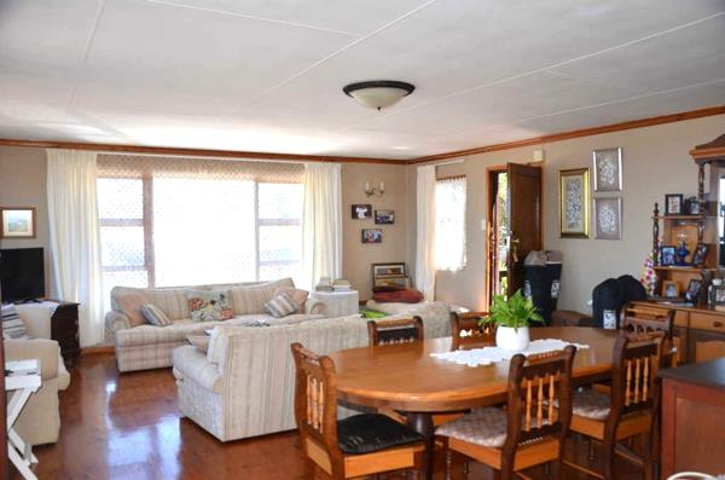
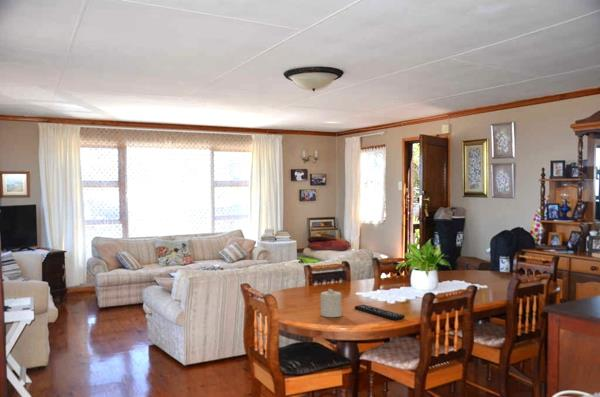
+ candle [320,288,343,318]
+ remote control [354,303,406,321]
